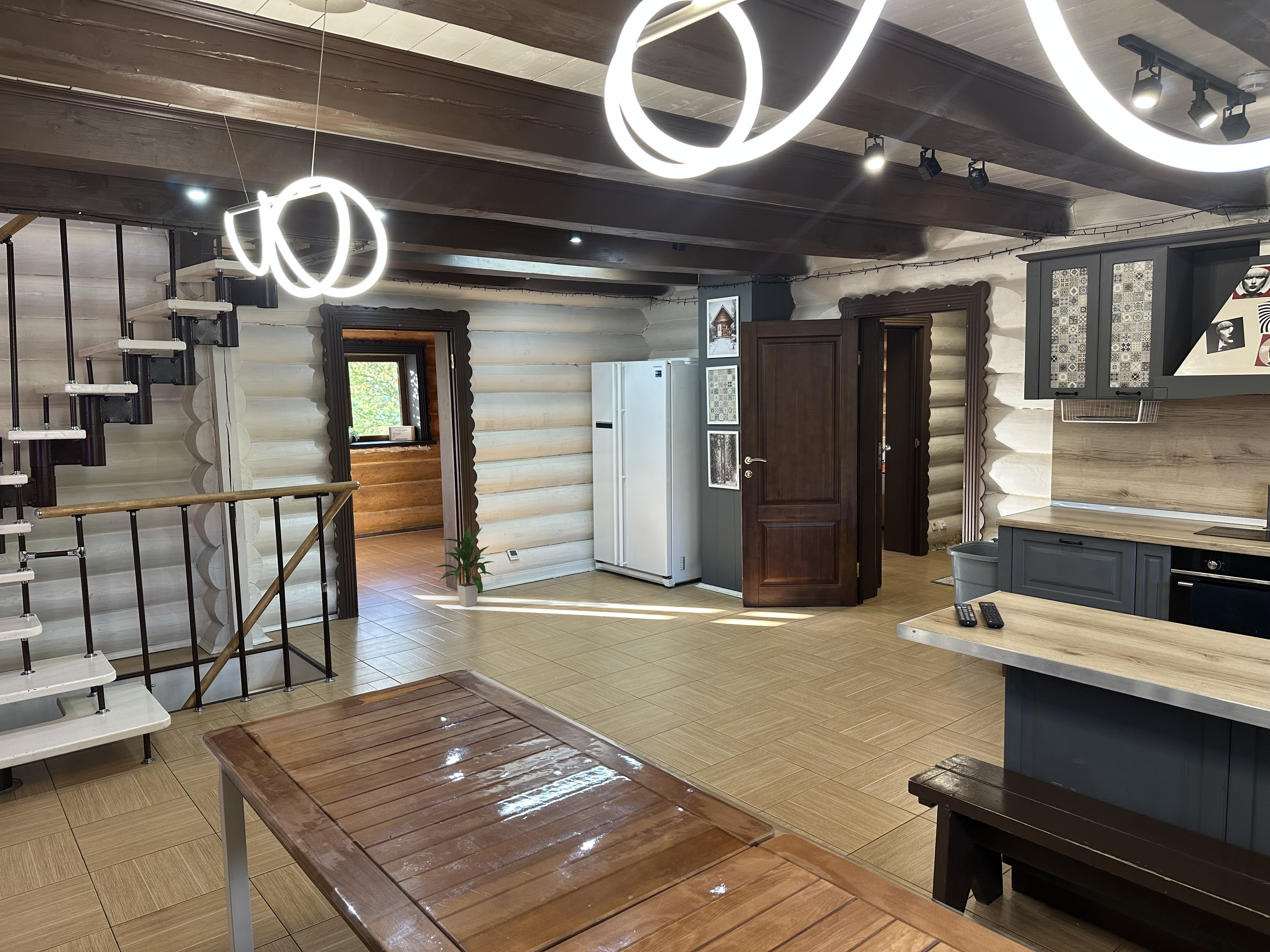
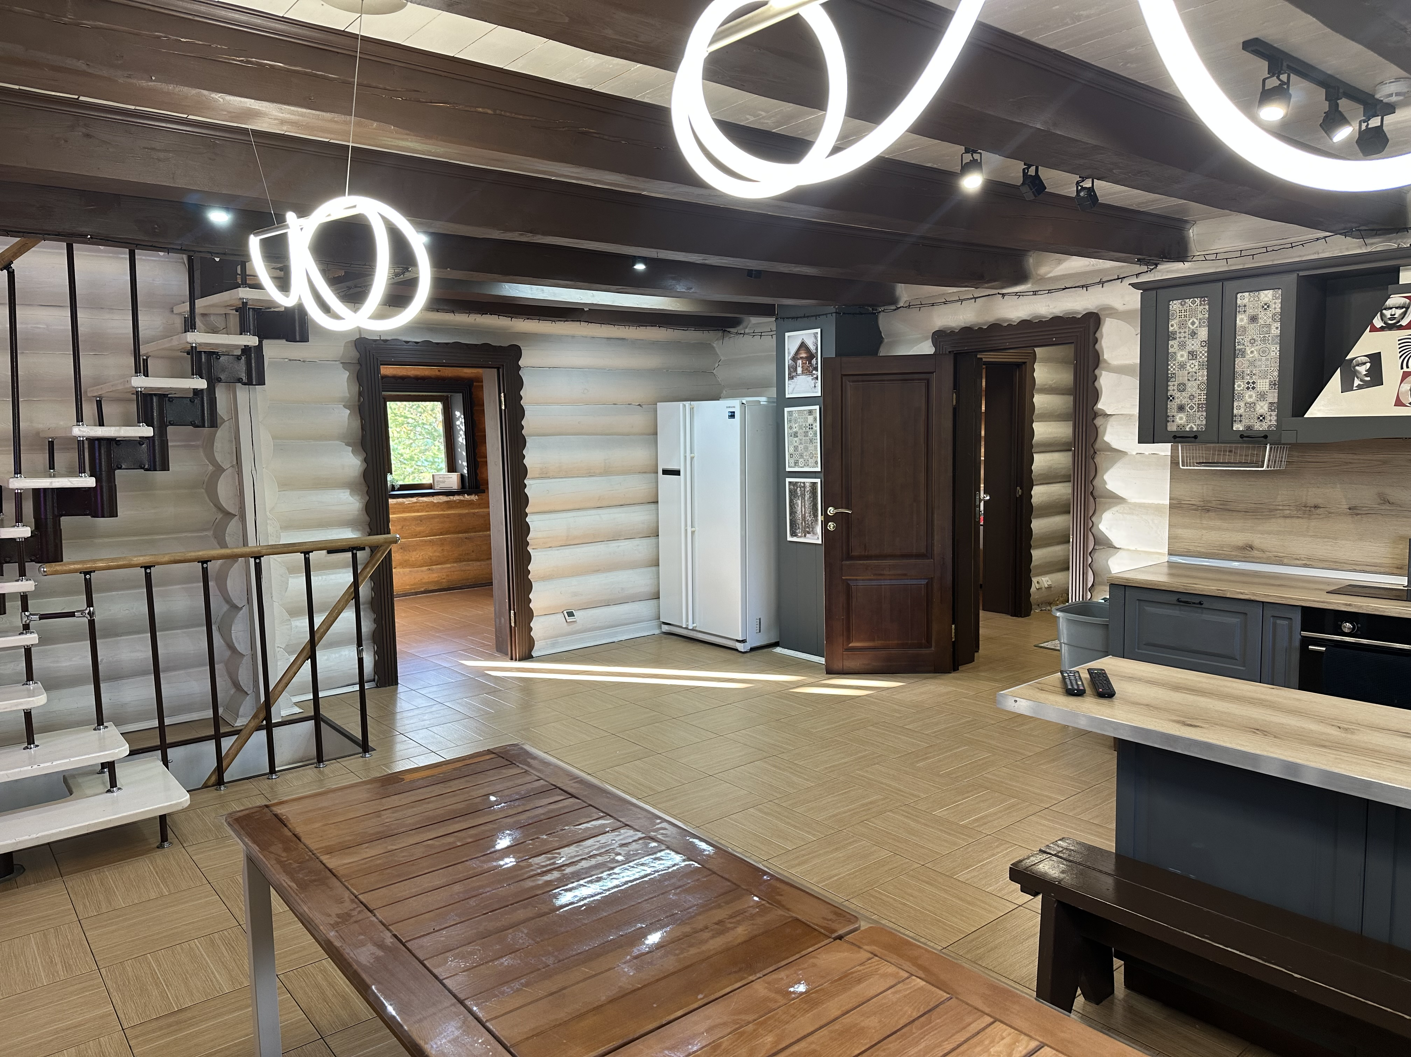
- indoor plant [433,526,495,607]
